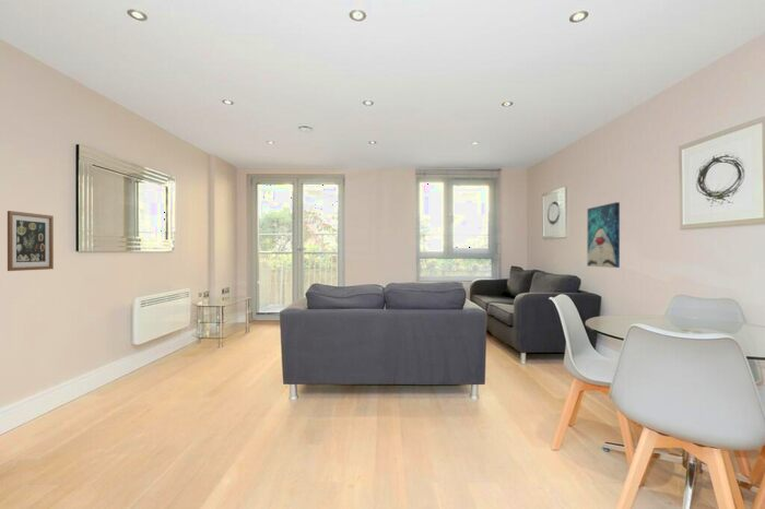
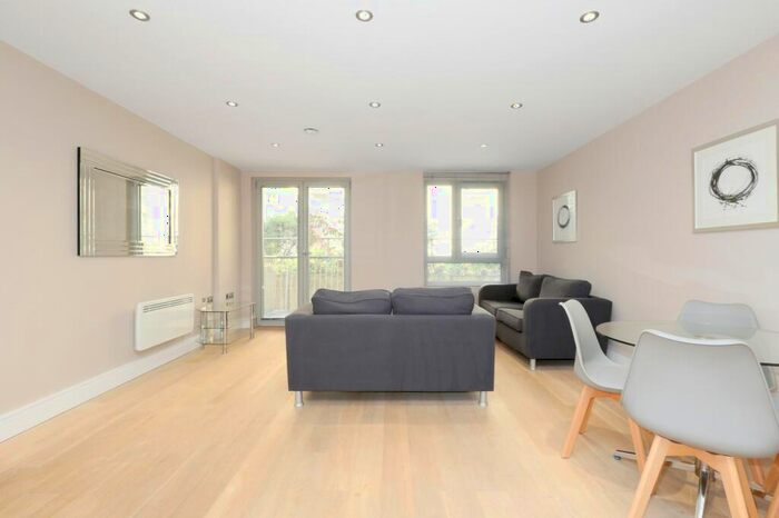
- wall art [587,201,621,269]
- wall art [7,210,55,272]
